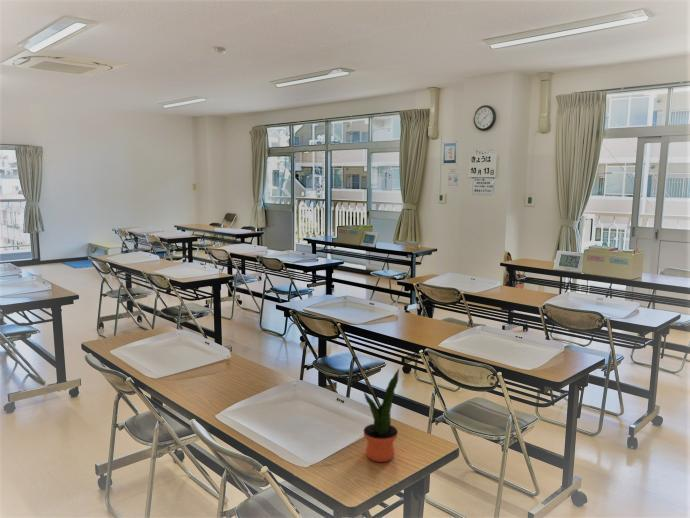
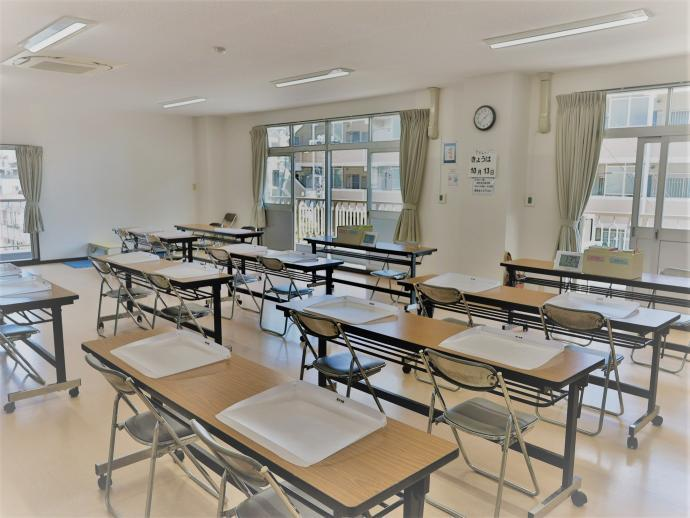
- potted plant [362,368,400,463]
